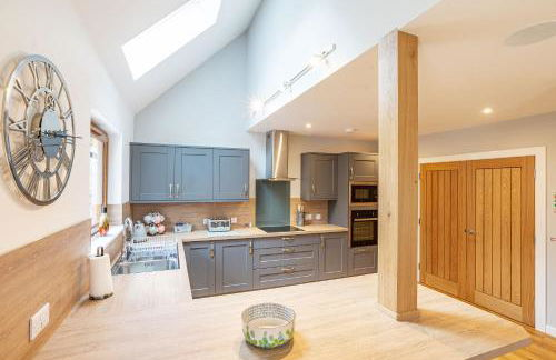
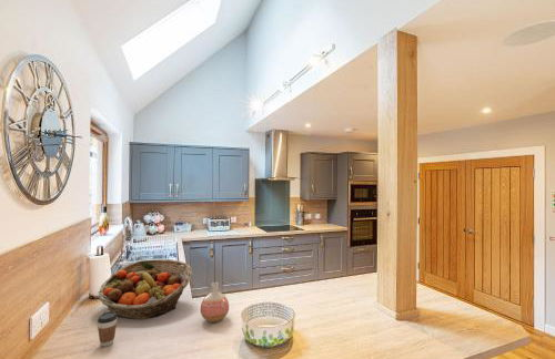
+ fruit basket [98,258,193,320]
+ vase [200,281,230,324]
+ coffee cup [97,310,119,348]
